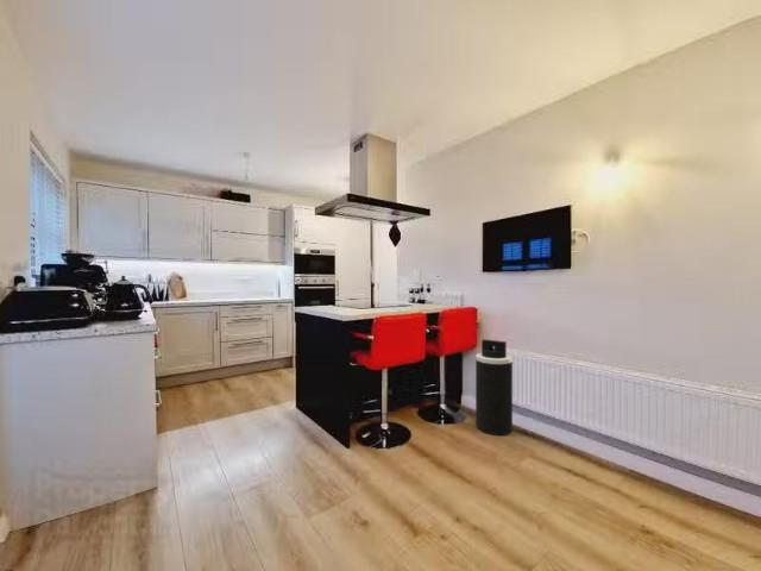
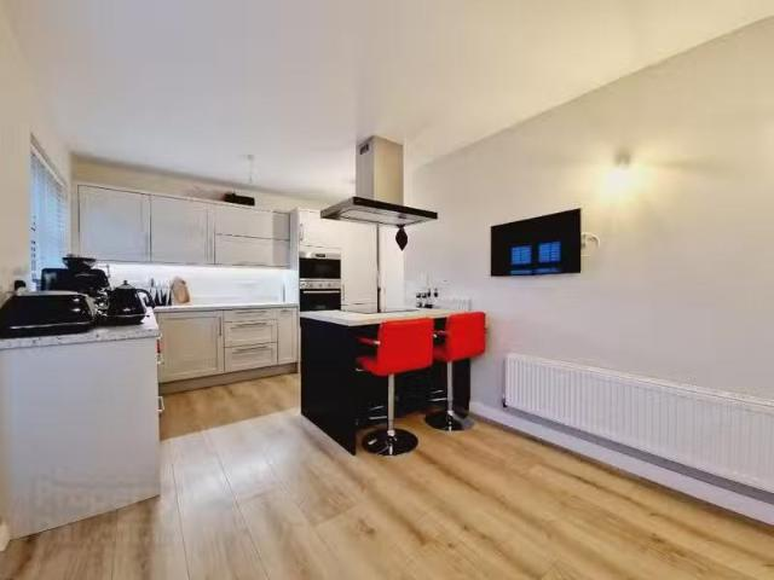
- trash can [474,338,514,437]
